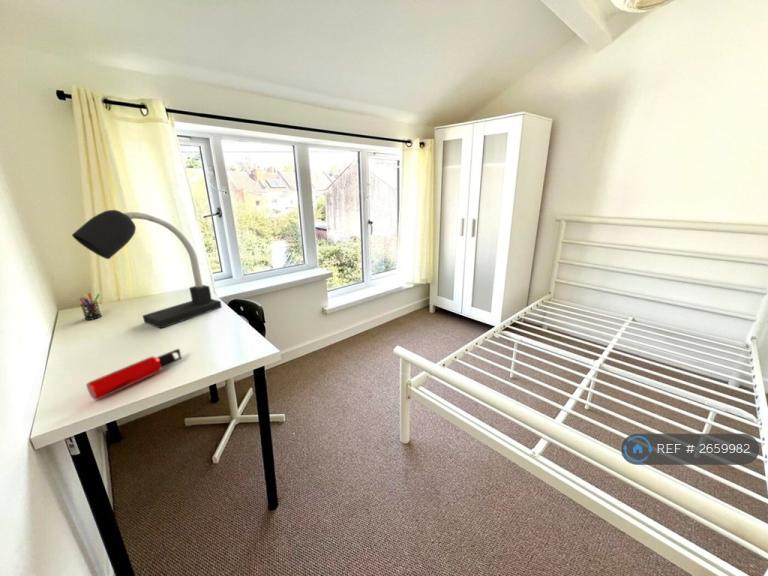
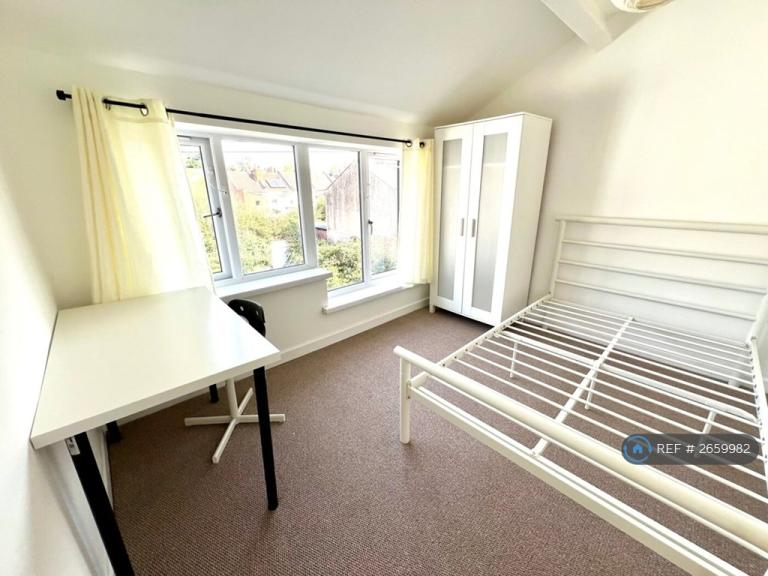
- water bottle [86,348,183,401]
- pen holder [78,292,103,321]
- desk lamp [71,209,223,329]
